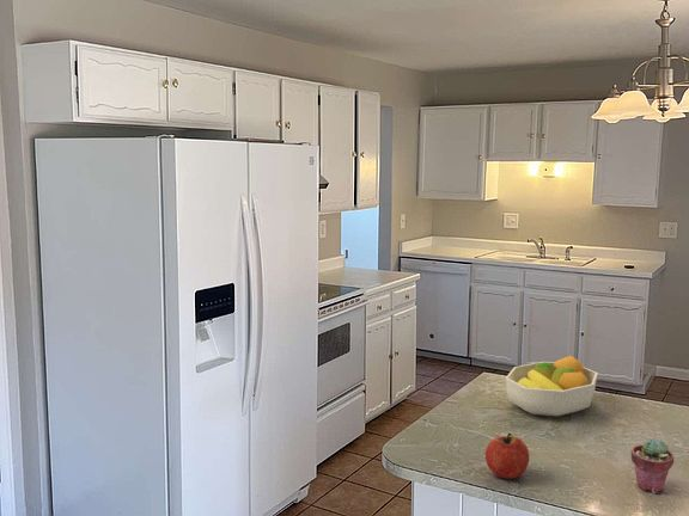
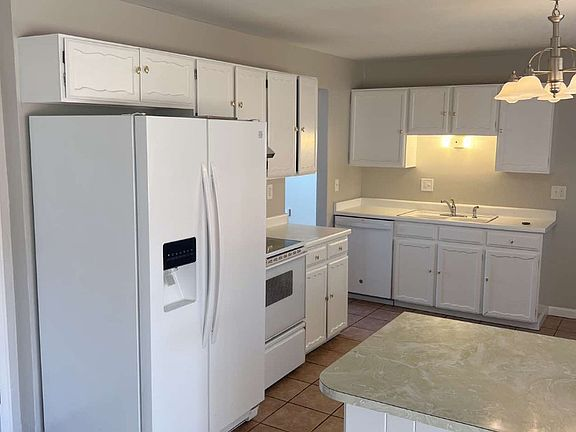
- fruit bowl [505,355,599,418]
- potted succulent [630,437,675,494]
- apple [484,432,530,480]
